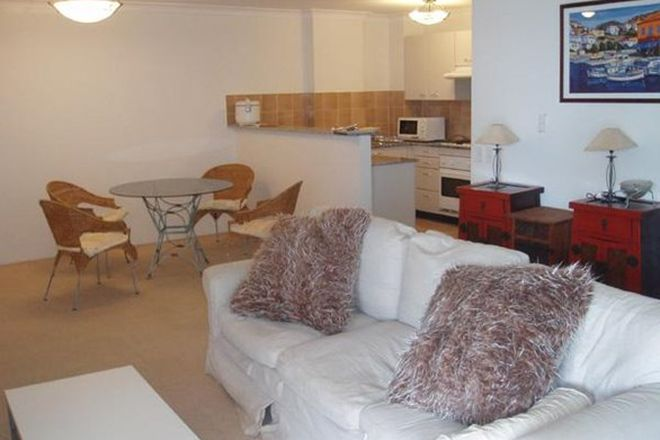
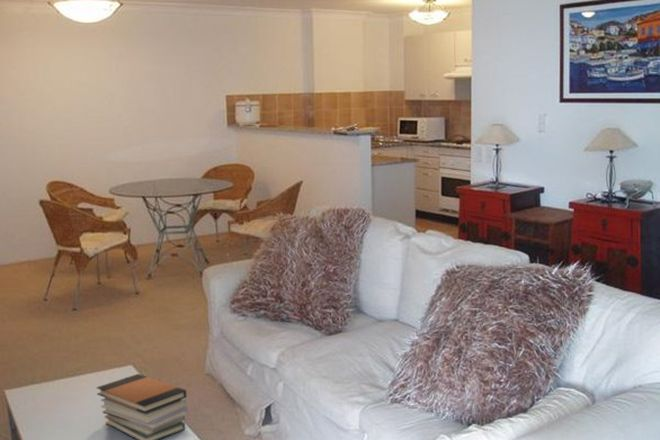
+ book stack [96,373,189,440]
